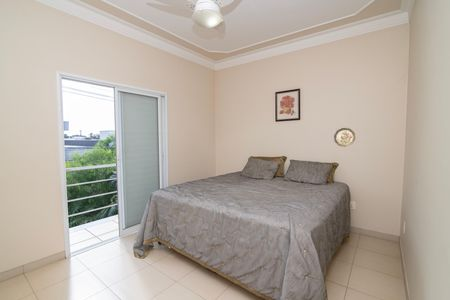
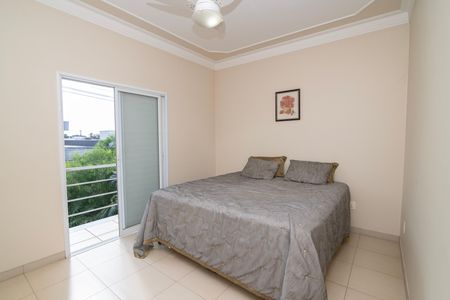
- decorative plate [333,127,356,148]
